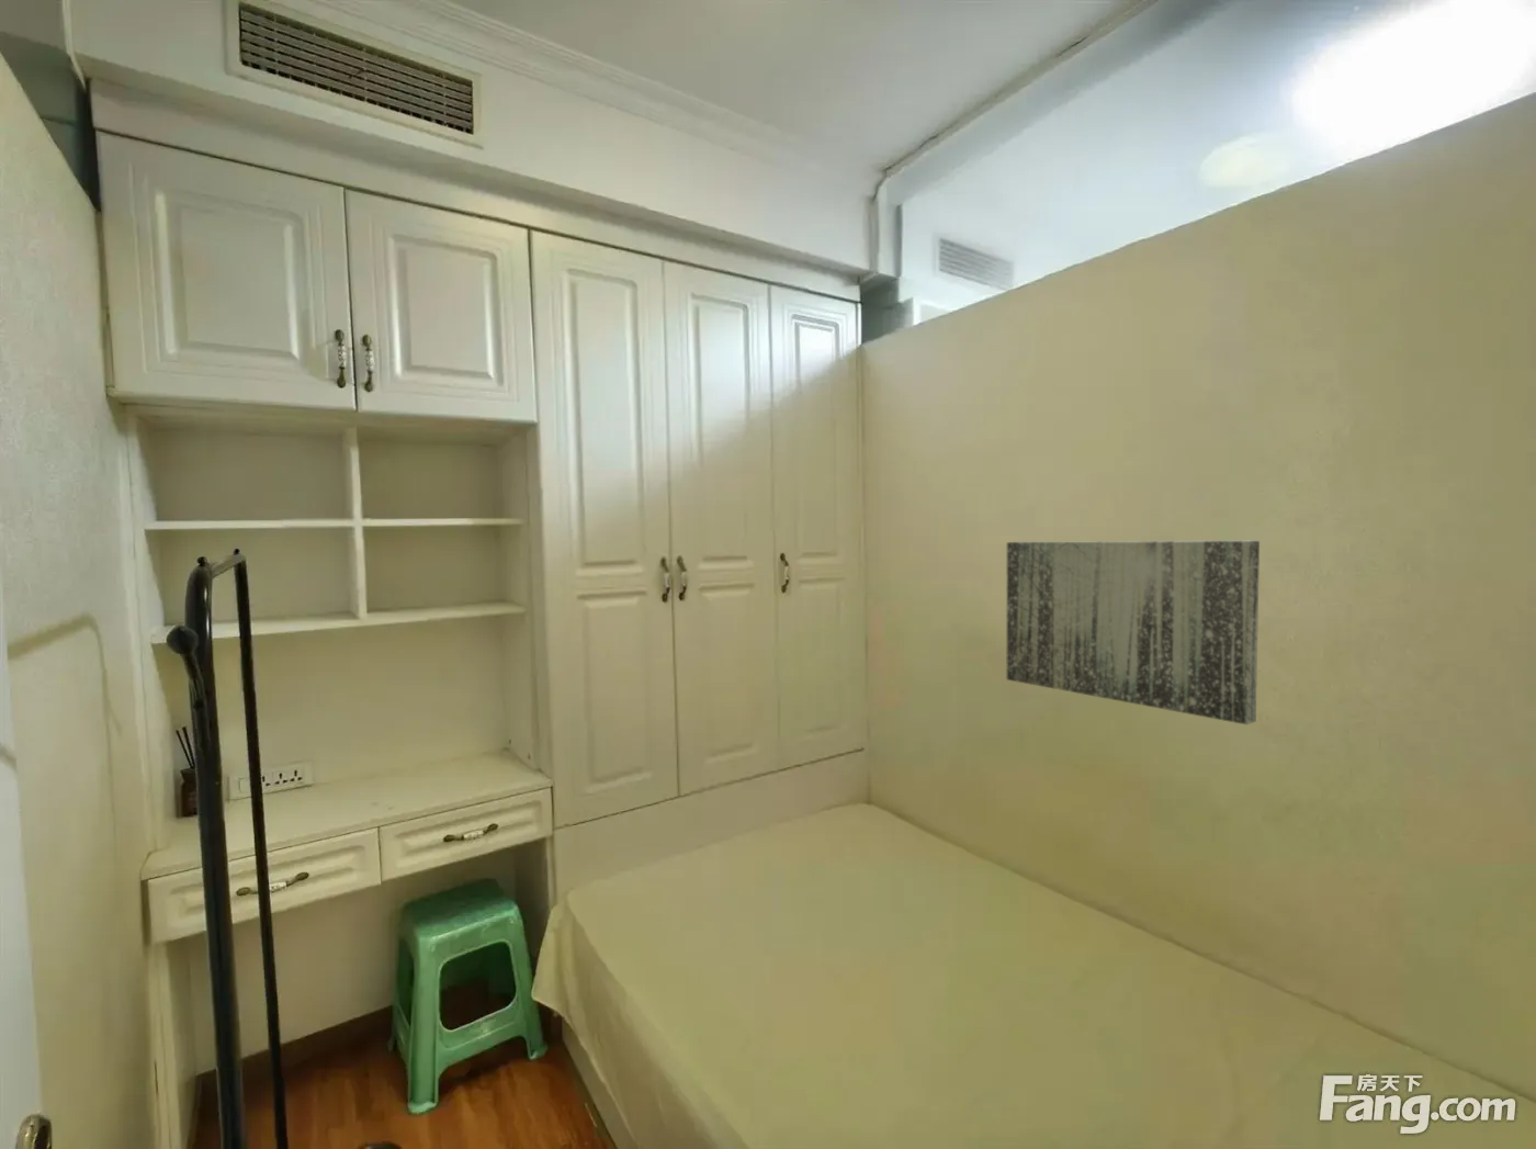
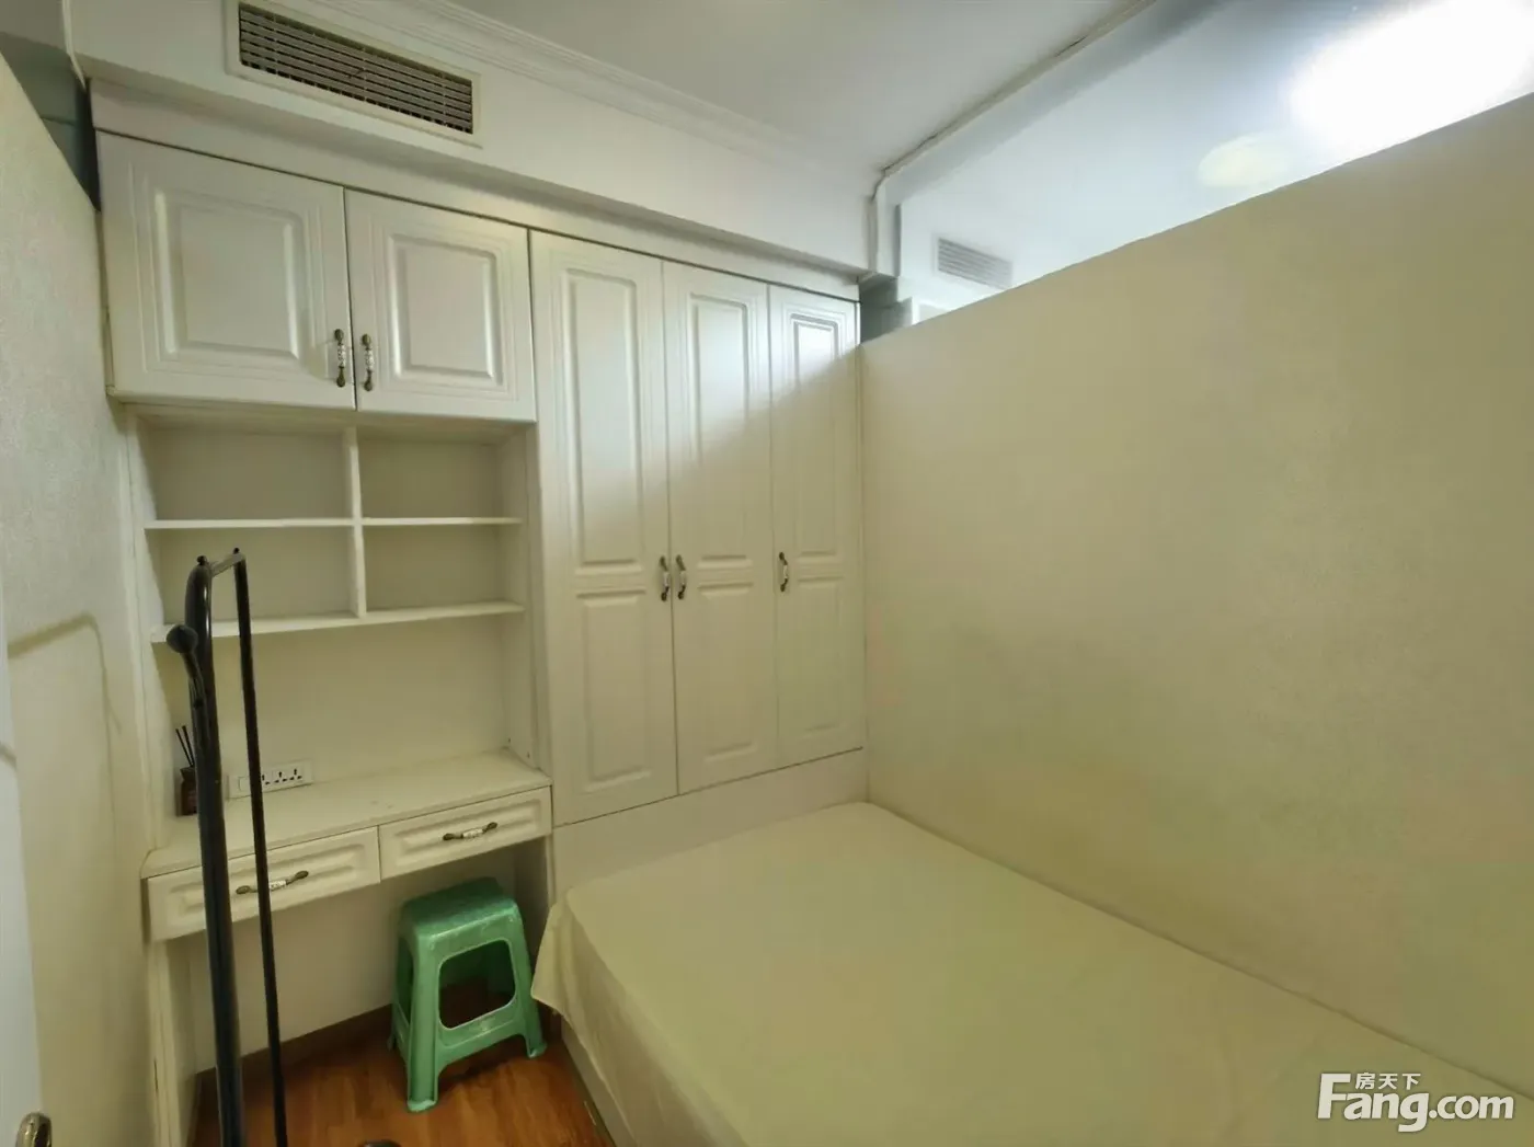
- wall art [1006,539,1261,725]
